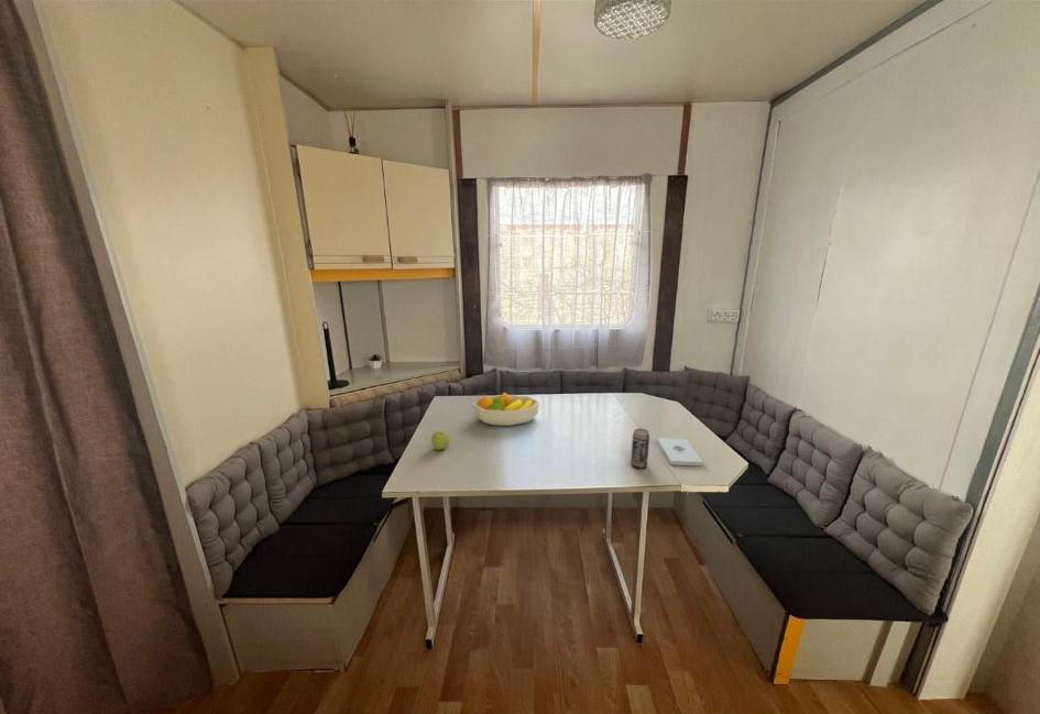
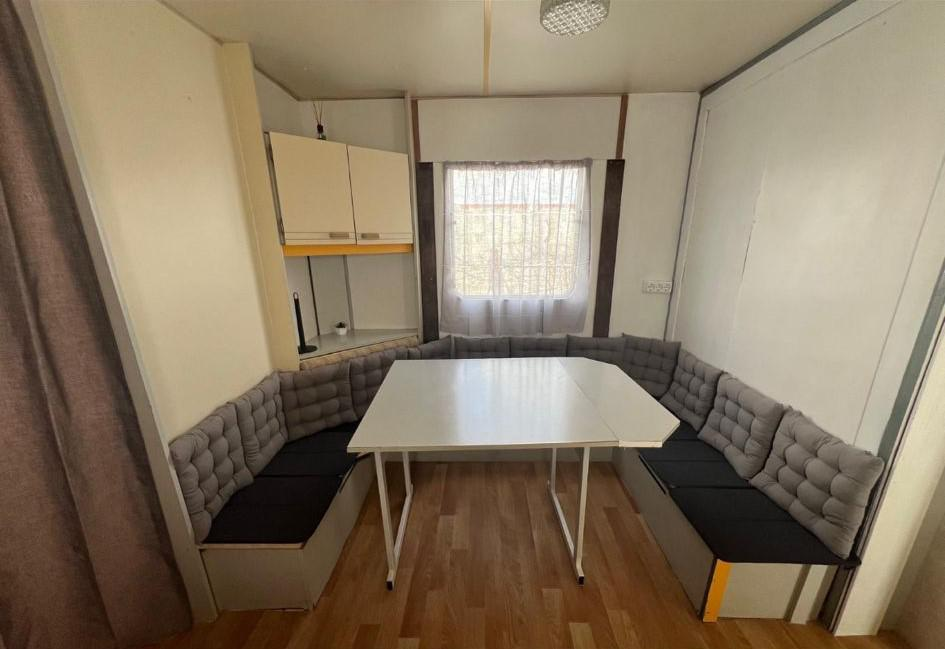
- notepad [656,437,703,466]
- apple [430,430,450,451]
- beverage can [630,427,650,470]
- fruit bowl [472,392,540,427]
